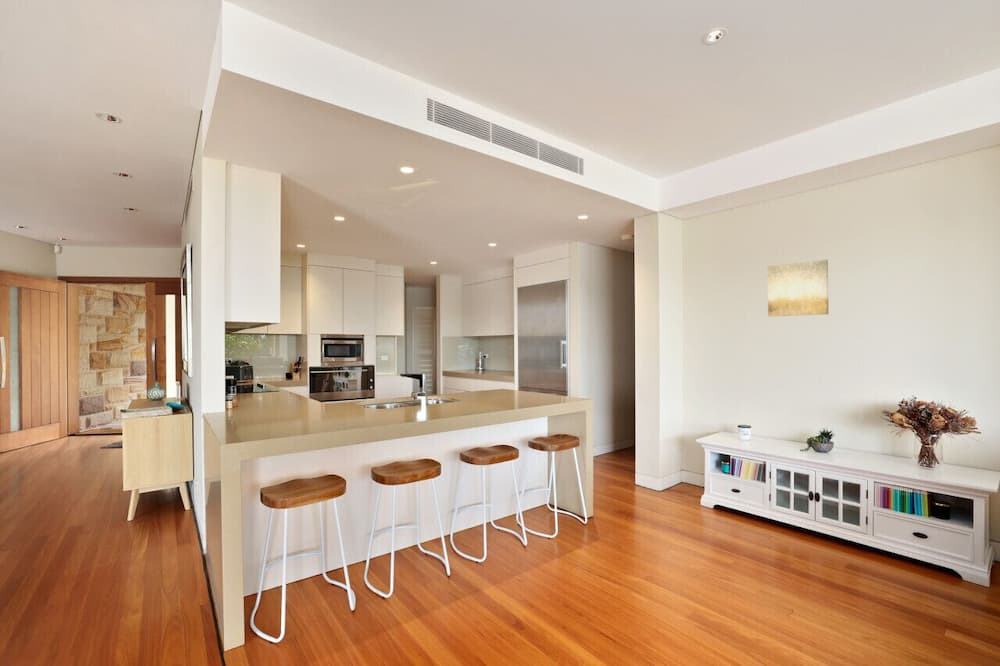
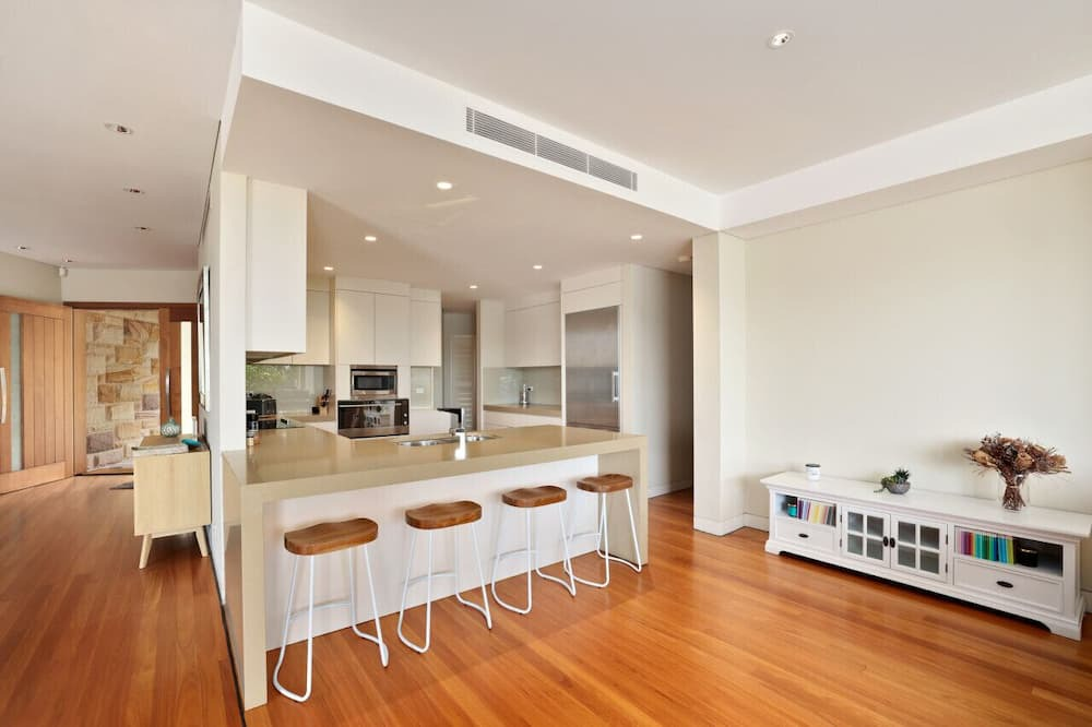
- wall art [767,258,829,317]
